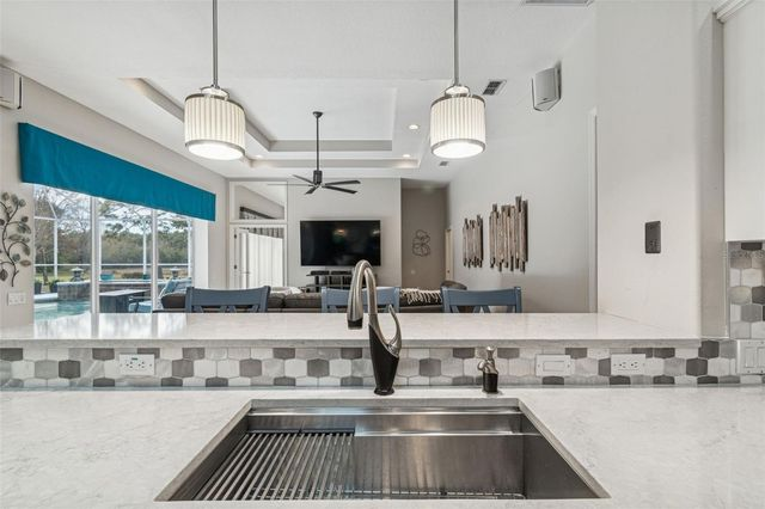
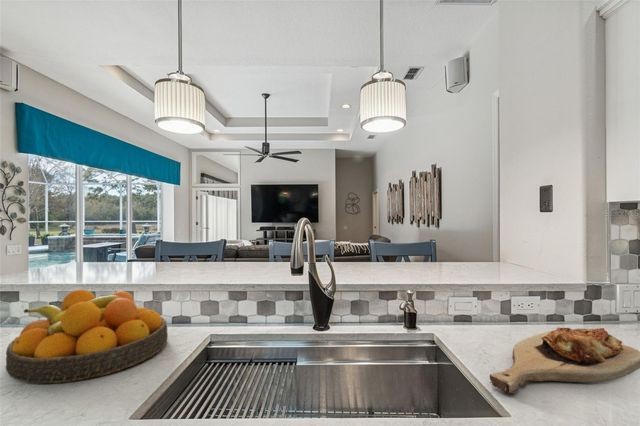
+ fruit bowl [5,289,169,384]
+ cutting board [489,327,640,395]
